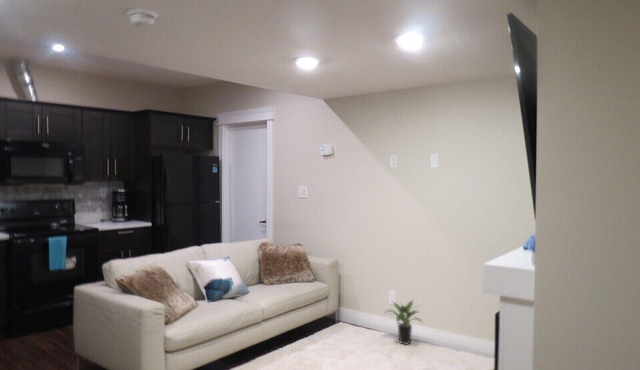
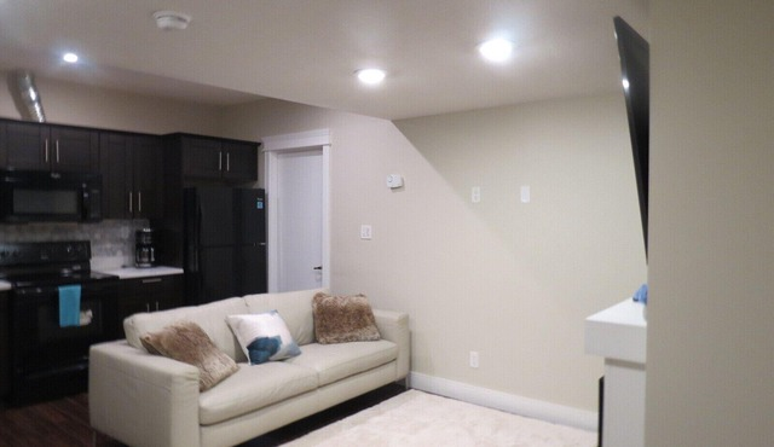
- potted plant [383,299,424,346]
